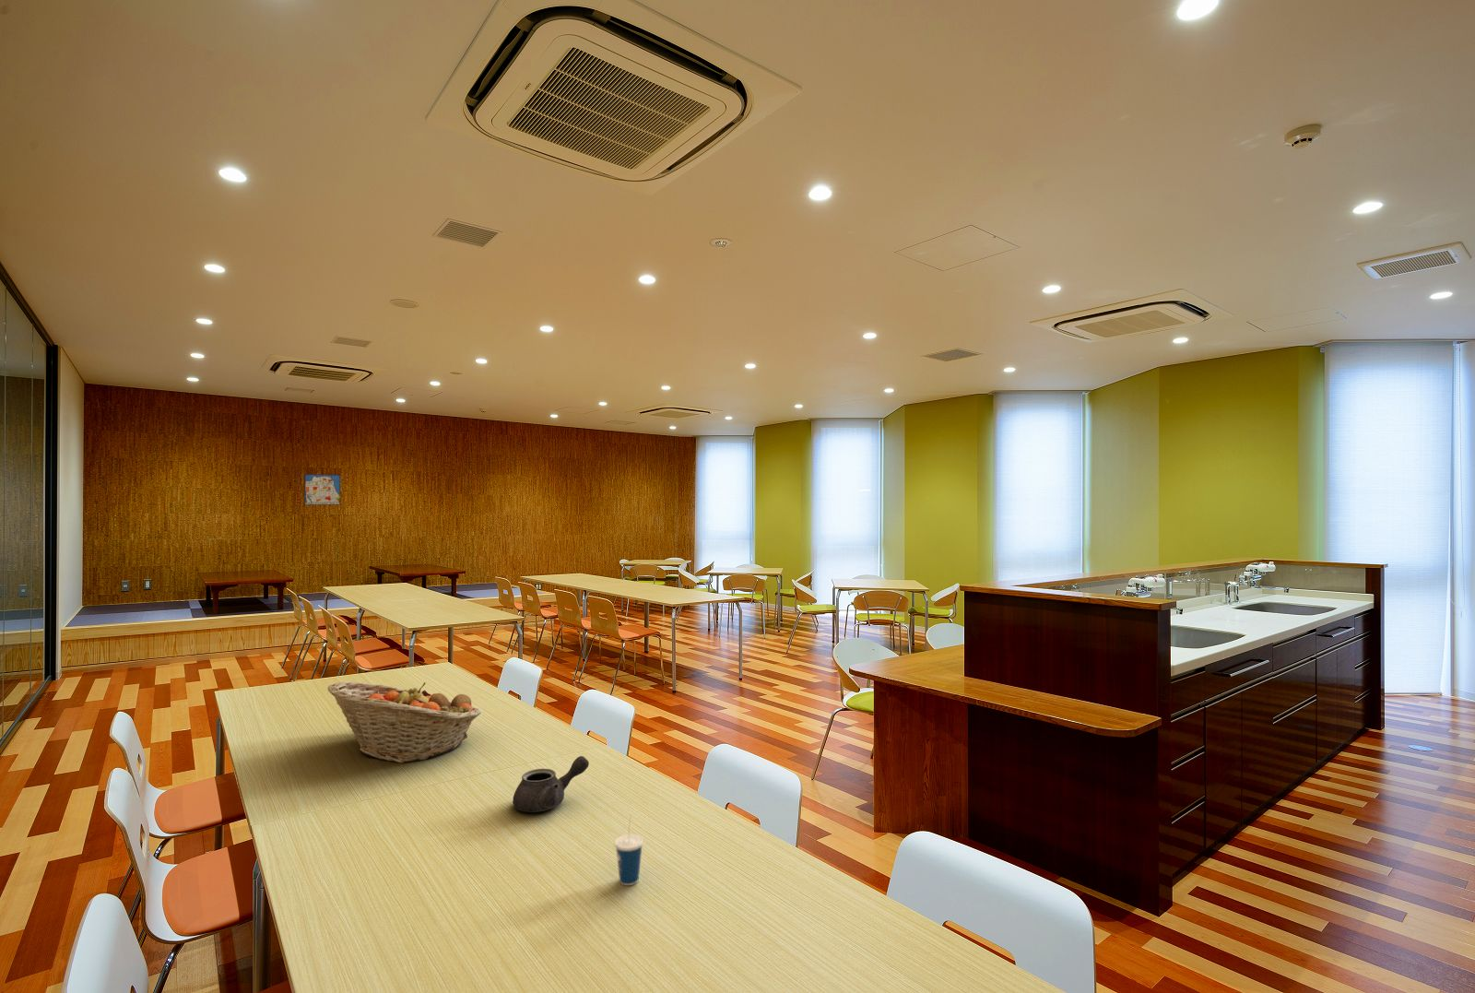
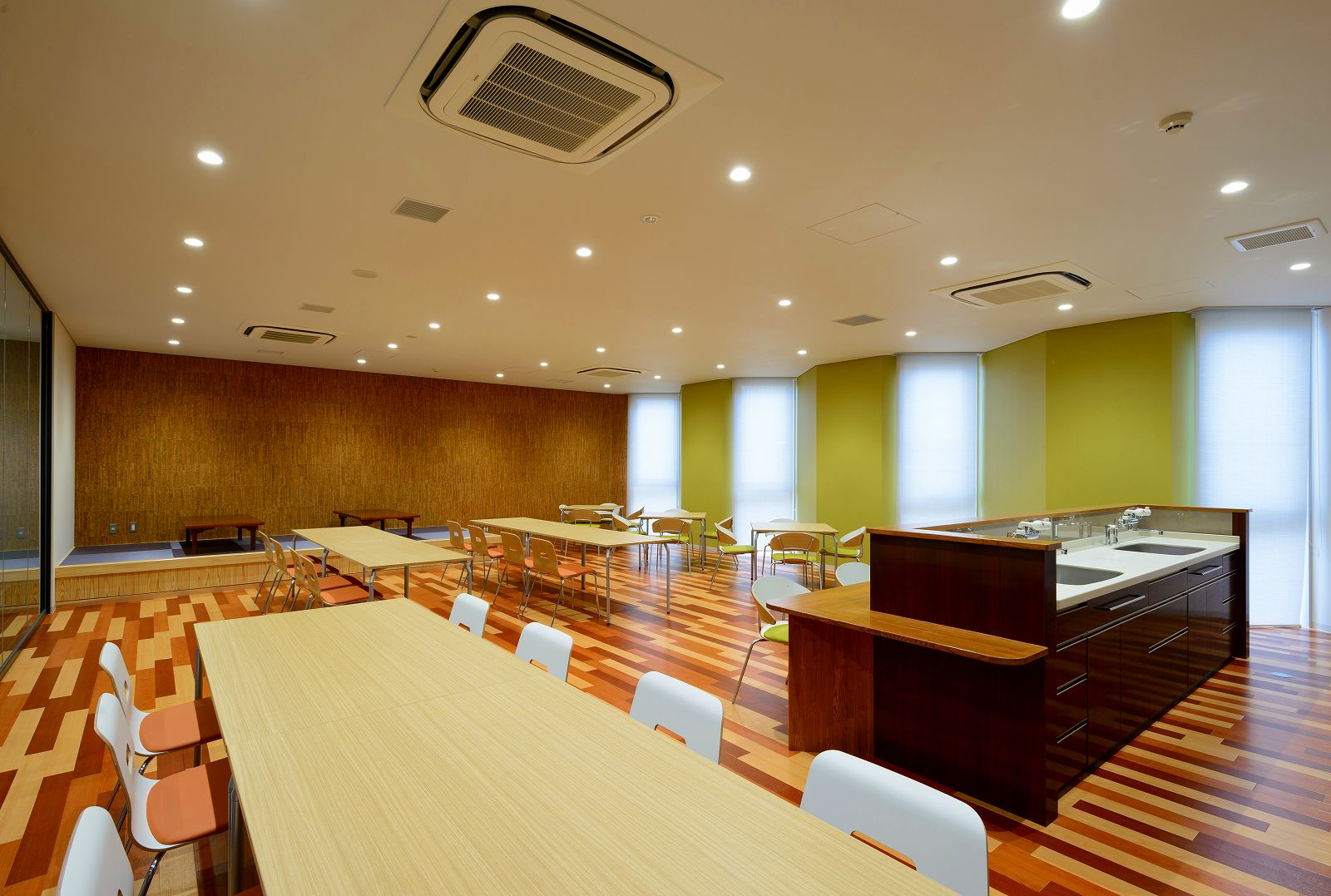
- wall art [304,474,341,506]
- fruit basket [327,682,481,765]
- teapot [512,755,590,813]
- cup [614,815,644,885]
